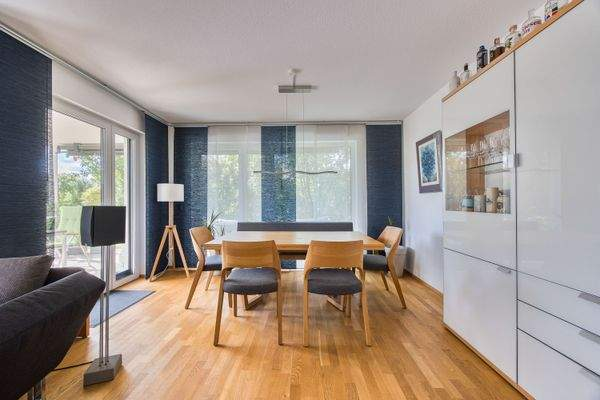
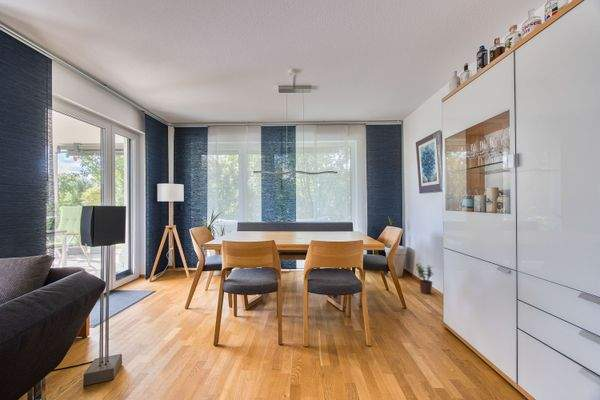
+ potted plant [415,262,434,295]
